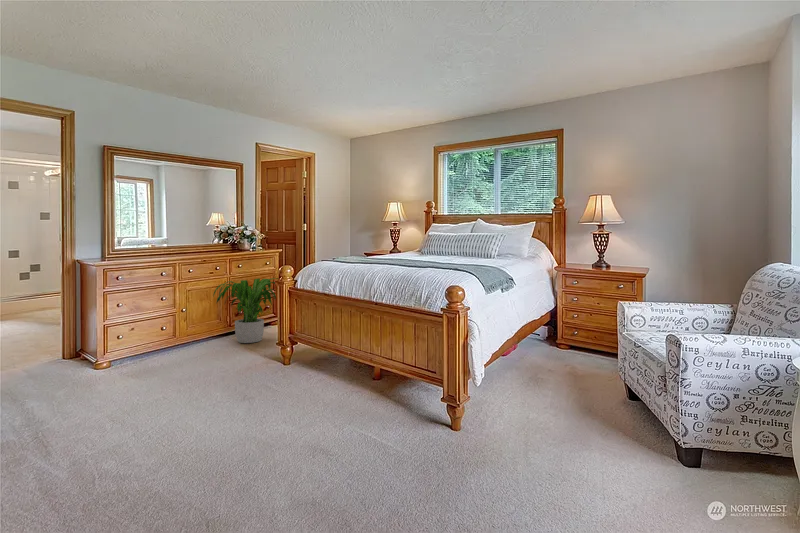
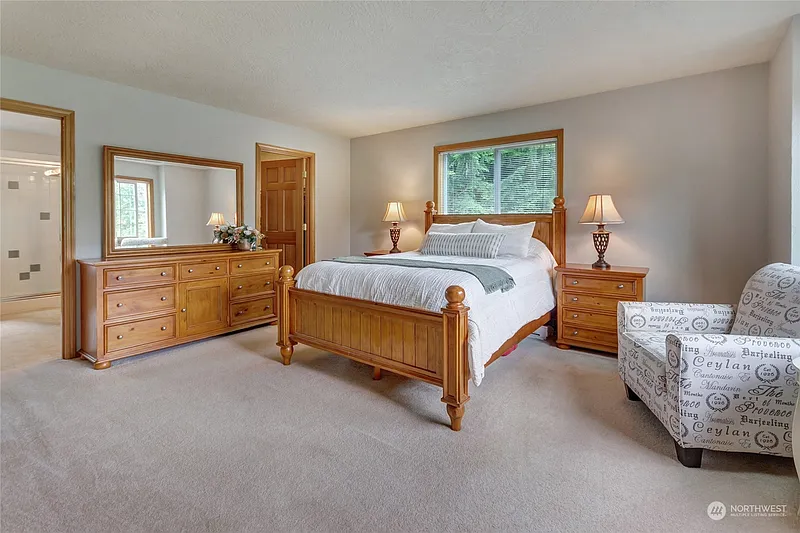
- potted plant [212,277,279,344]
